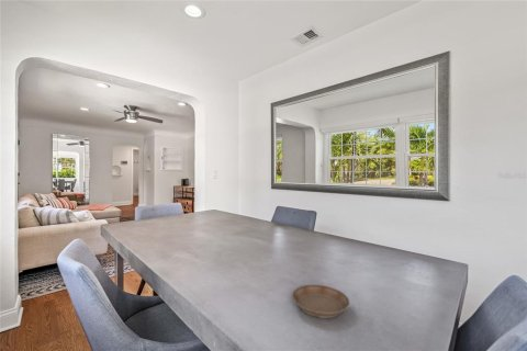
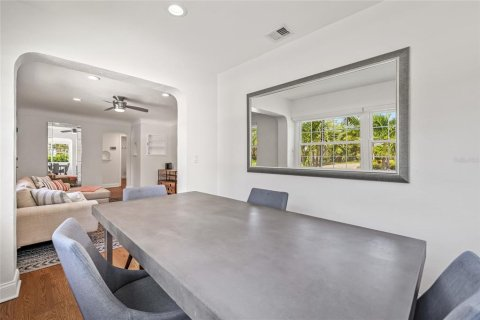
- saucer [291,284,350,319]
